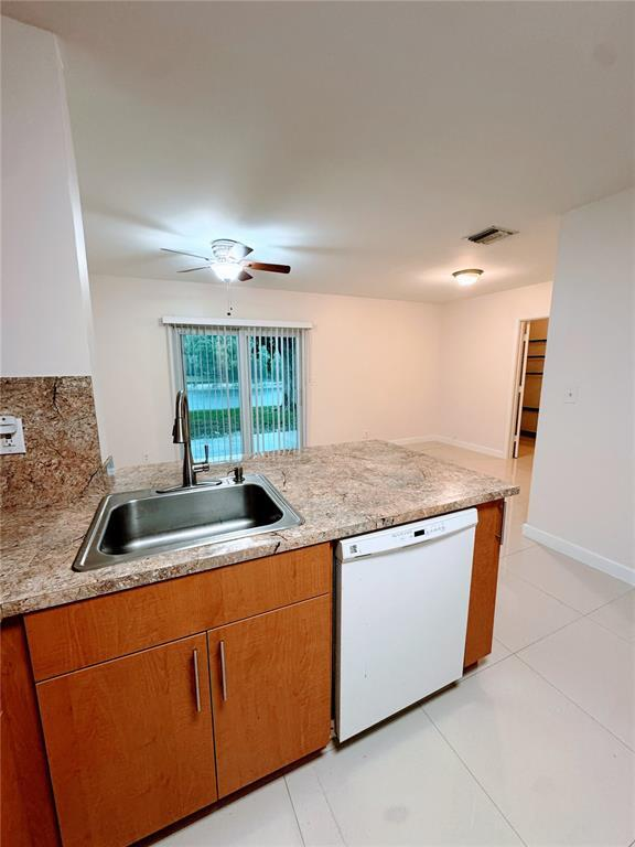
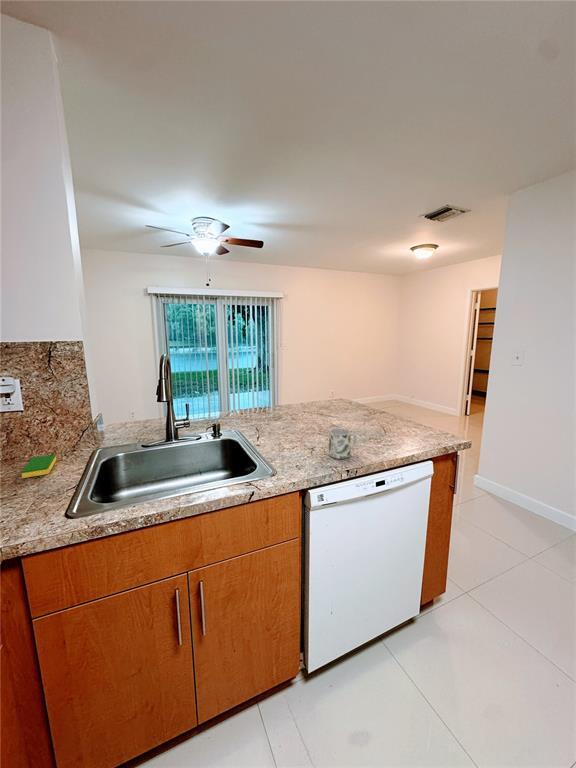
+ mug [328,427,358,460]
+ dish sponge [20,454,57,479]
